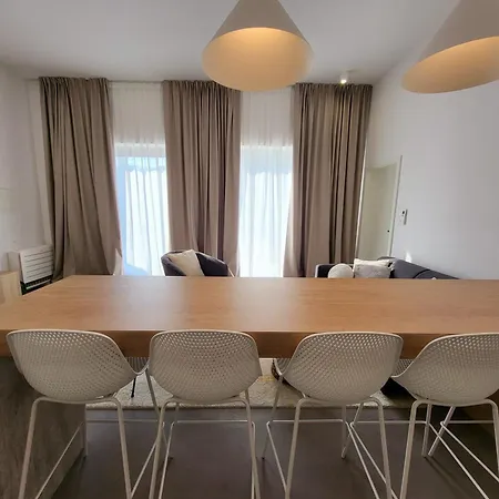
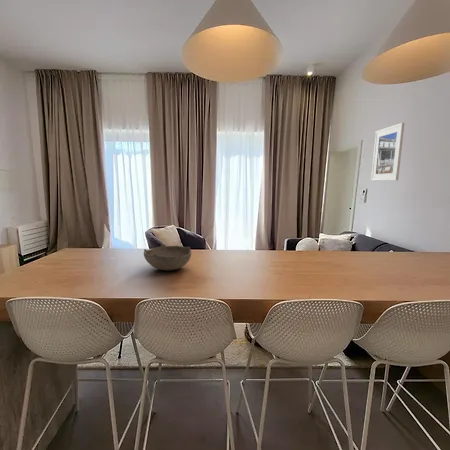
+ bowl [143,243,192,271]
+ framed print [370,122,405,182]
